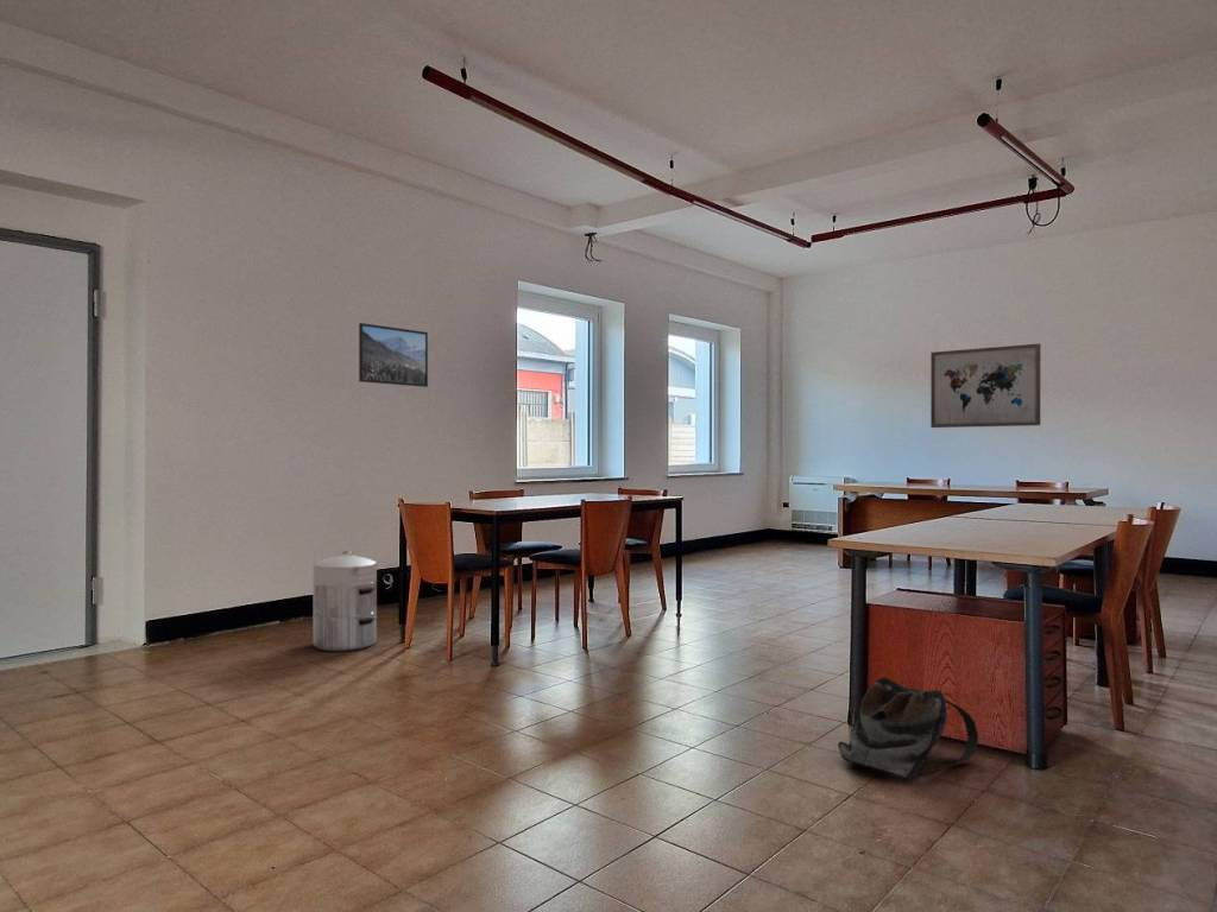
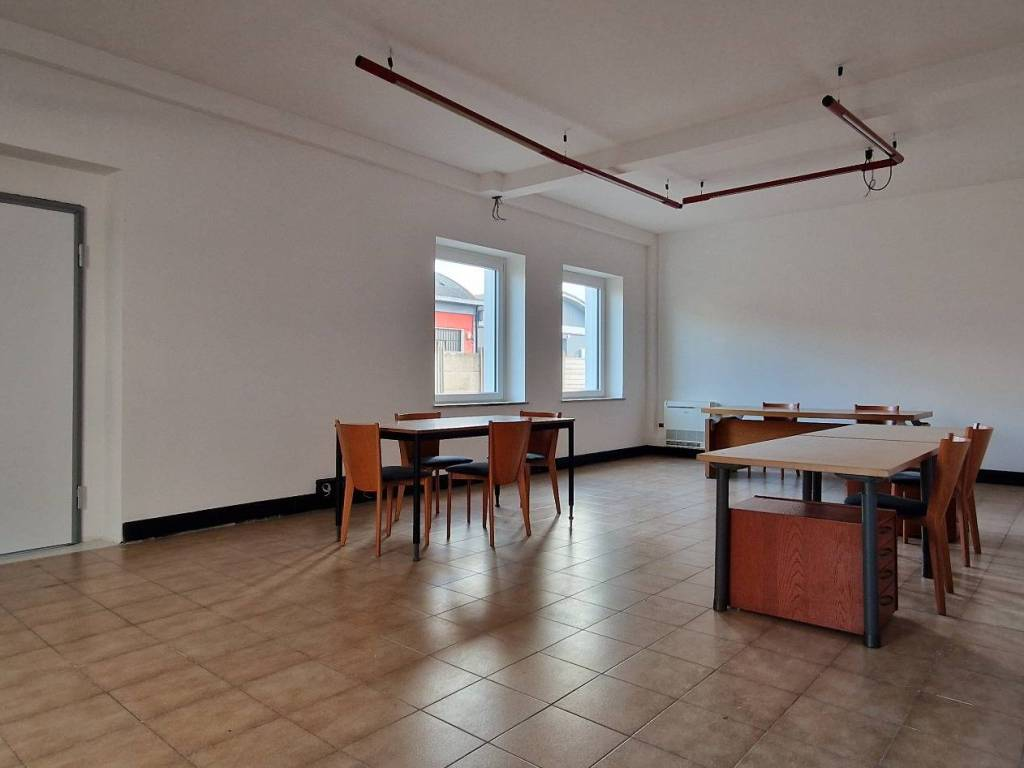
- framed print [358,322,429,388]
- waste bin [311,550,378,652]
- backpack [837,676,979,780]
- wall art [929,342,1041,429]
